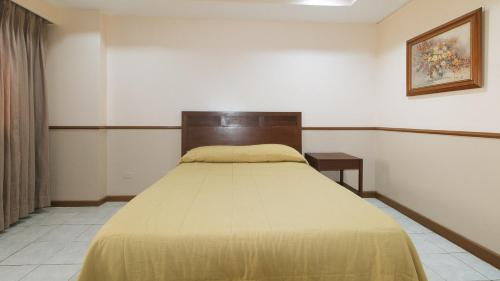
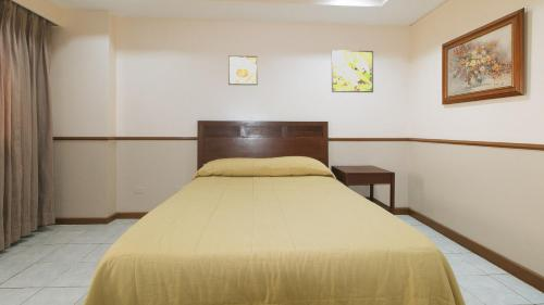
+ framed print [331,49,374,93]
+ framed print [227,54,259,86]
